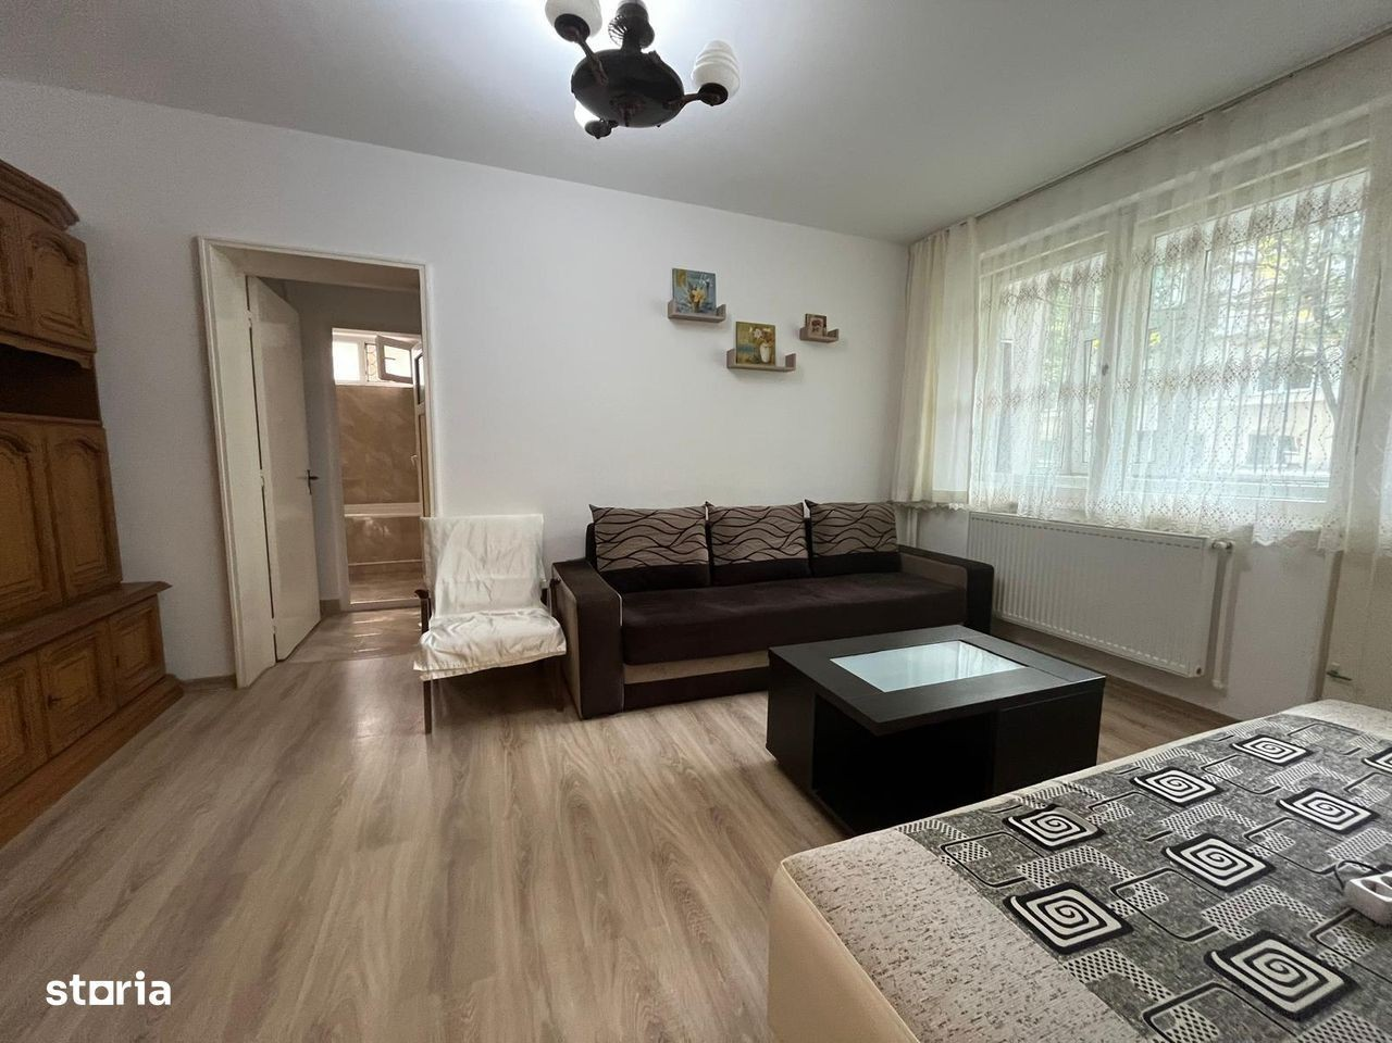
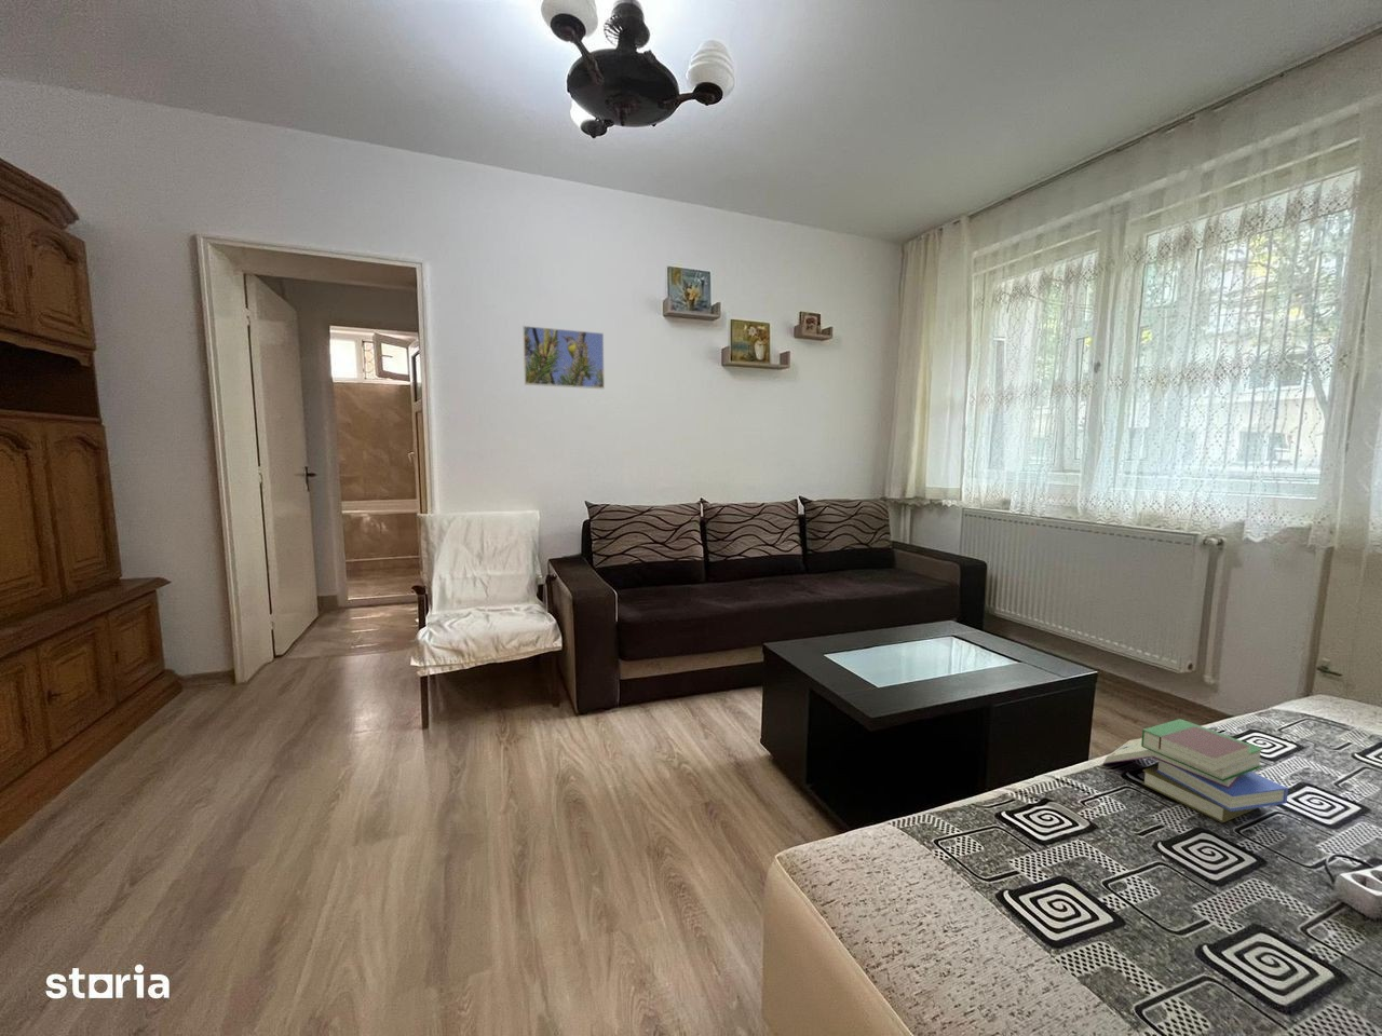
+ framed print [521,324,606,390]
+ book [1101,717,1290,824]
